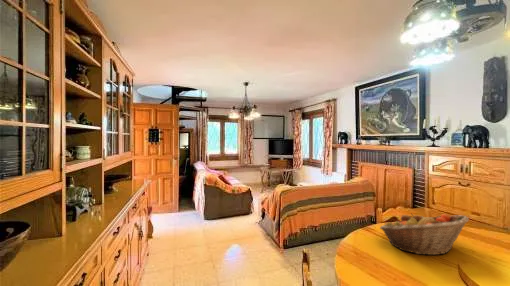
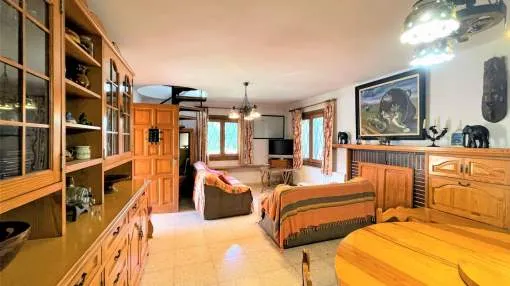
- fruit basket [379,212,470,256]
